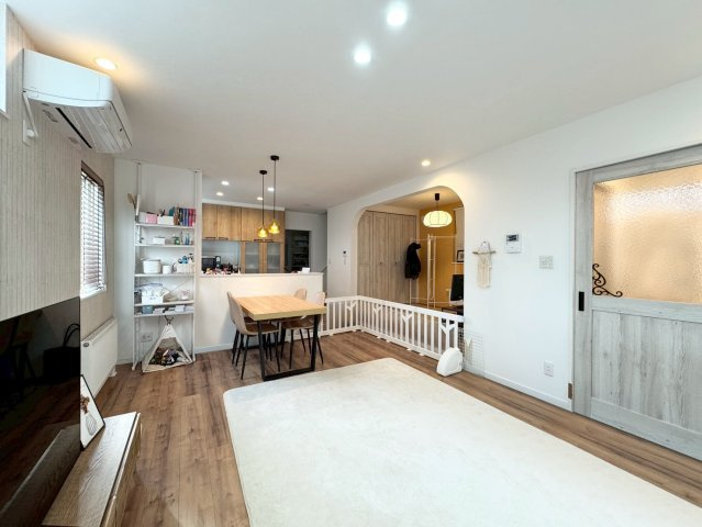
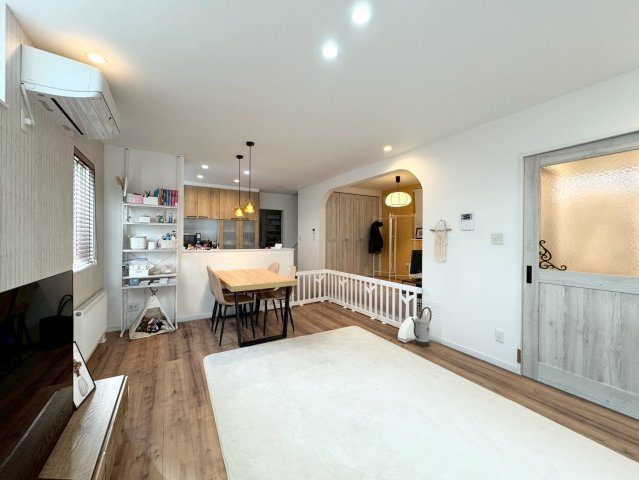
+ watering can [411,306,433,348]
